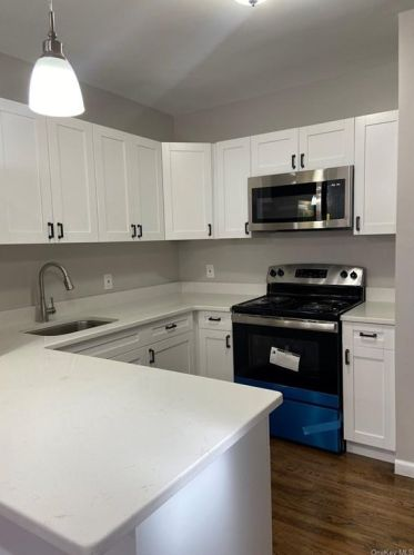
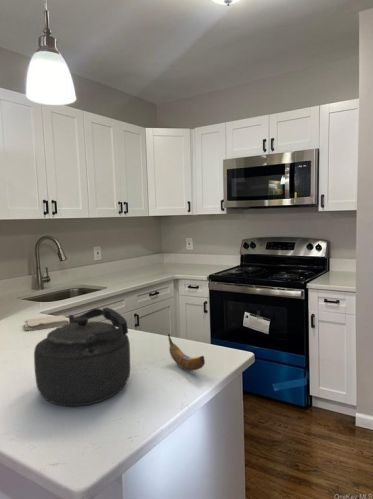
+ washcloth [23,314,69,332]
+ banana [167,332,206,371]
+ kettle [33,306,131,407]
